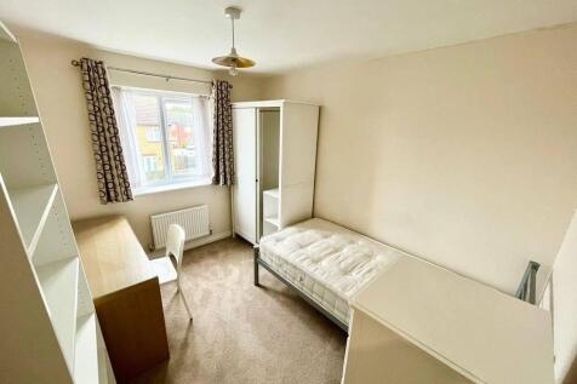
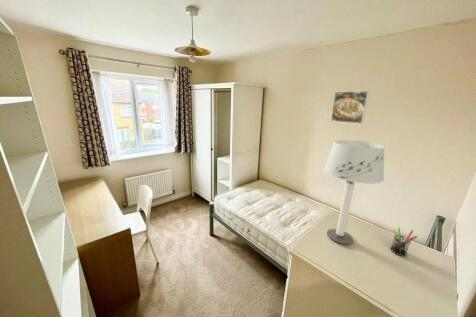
+ pen holder [390,227,418,257]
+ table lamp [323,139,386,245]
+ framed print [330,90,370,125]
